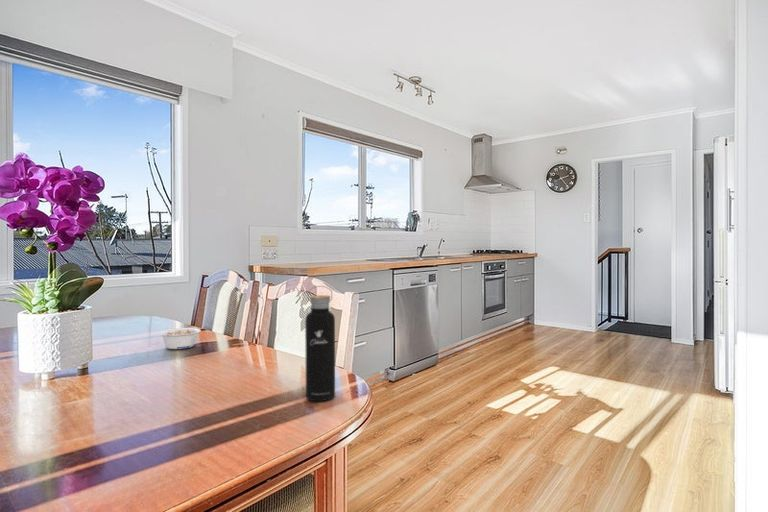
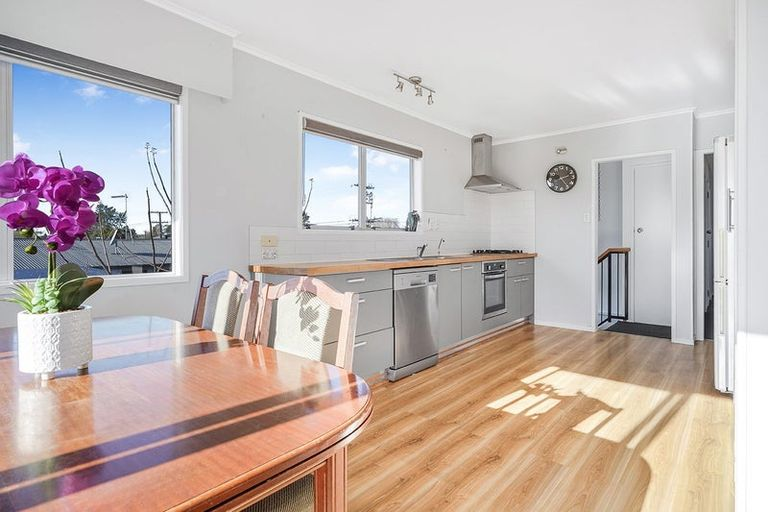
- water bottle [304,285,336,402]
- legume [158,327,202,350]
